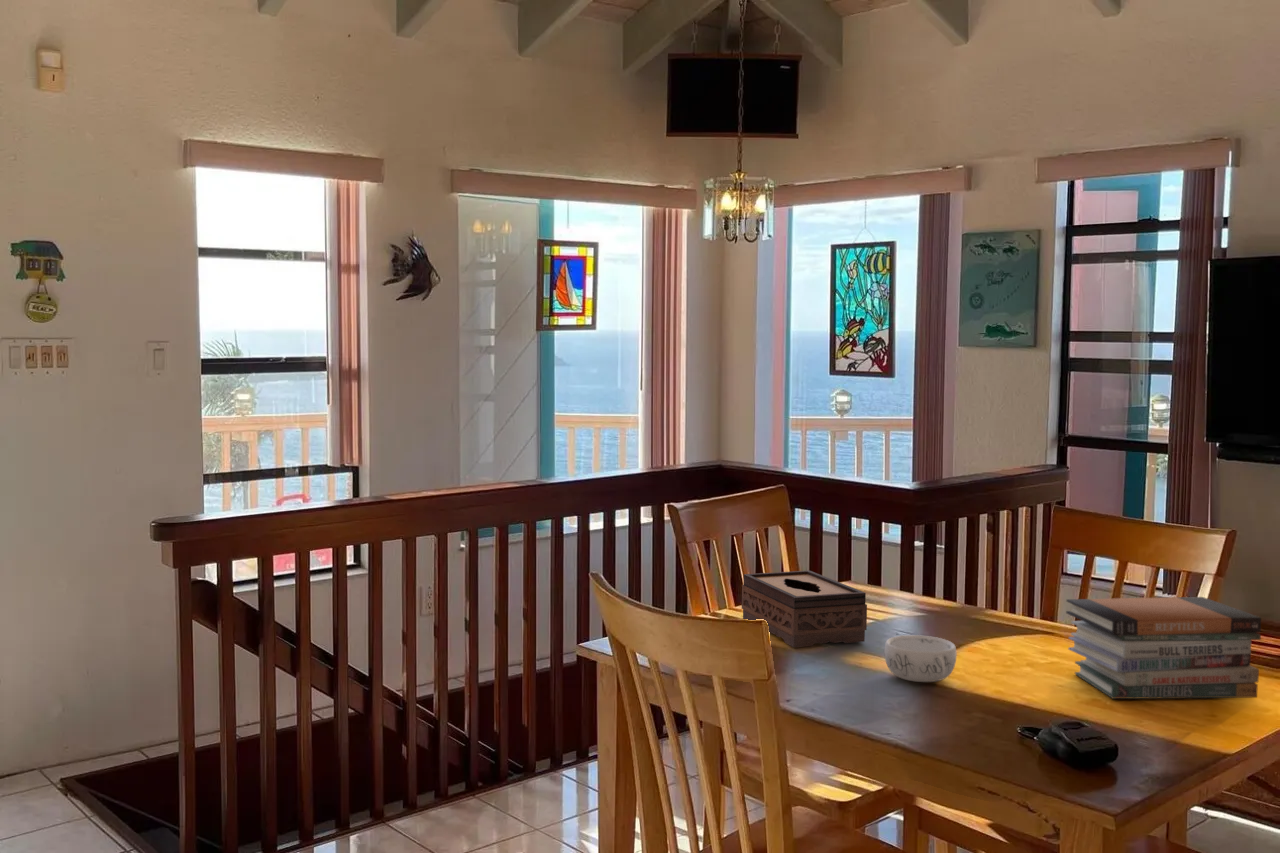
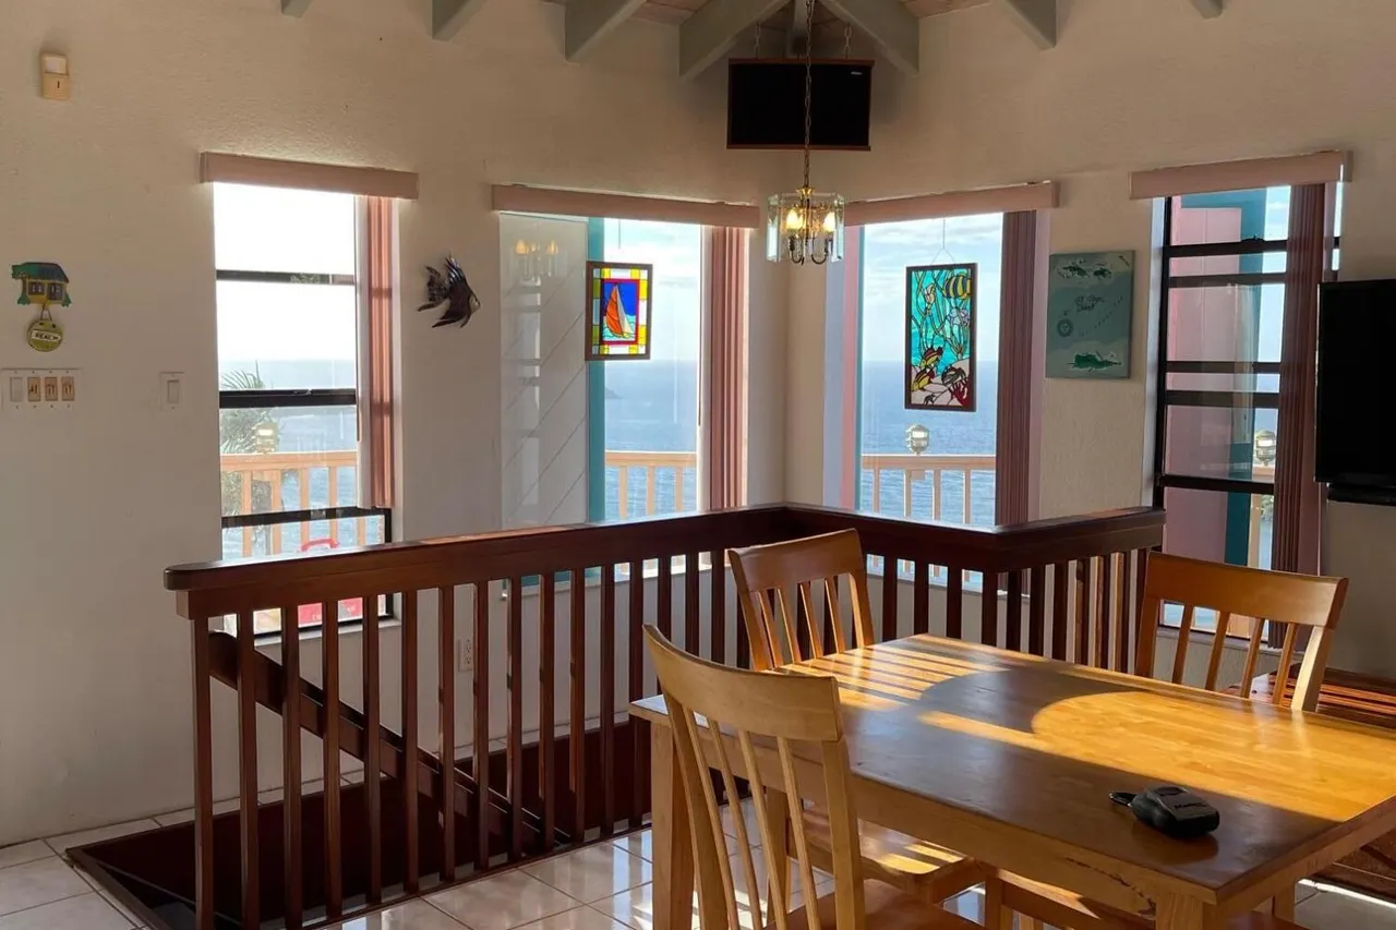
- book stack [1065,596,1262,700]
- decorative bowl [883,634,958,683]
- tissue box [741,569,868,648]
